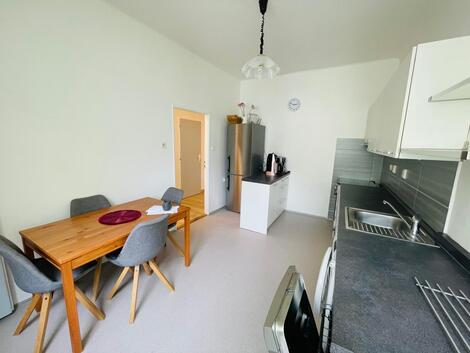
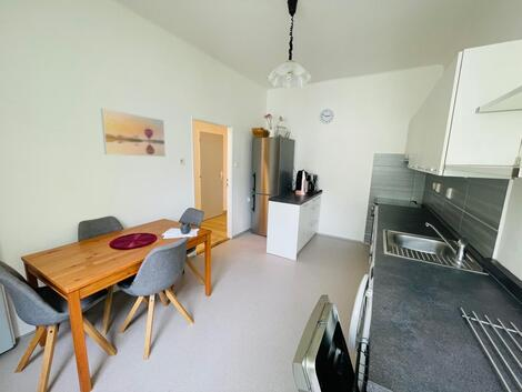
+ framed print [100,108,167,158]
